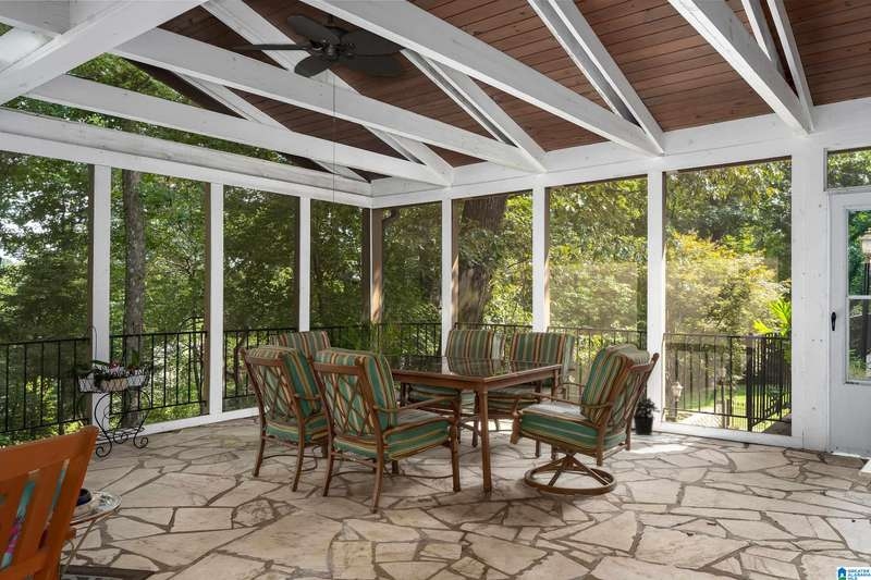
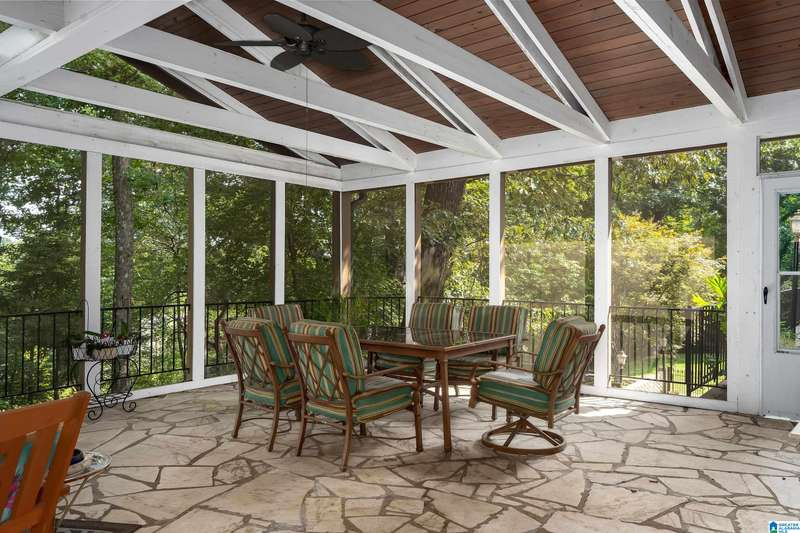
- potted plant [633,396,661,436]
